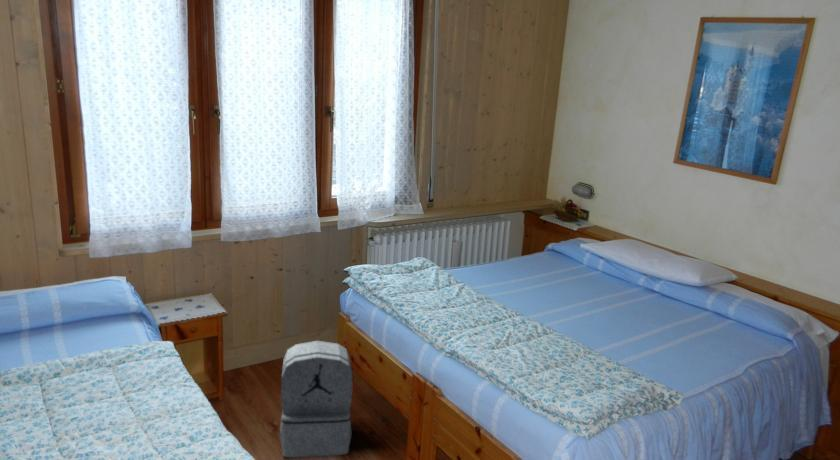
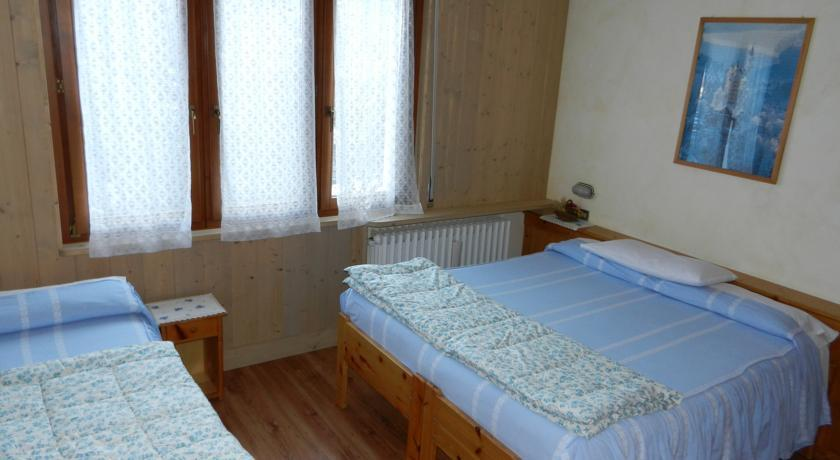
- backpack [279,340,353,458]
